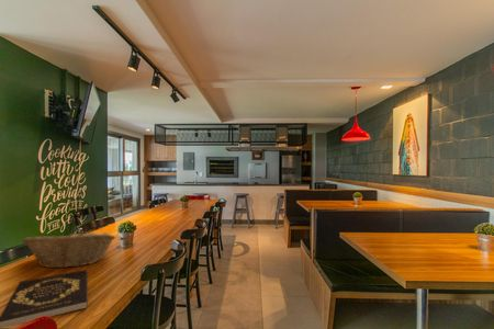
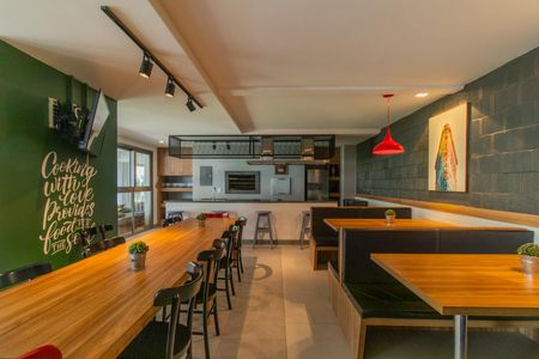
- fruit basket [21,229,117,269]
- book [0,269,89,329]
